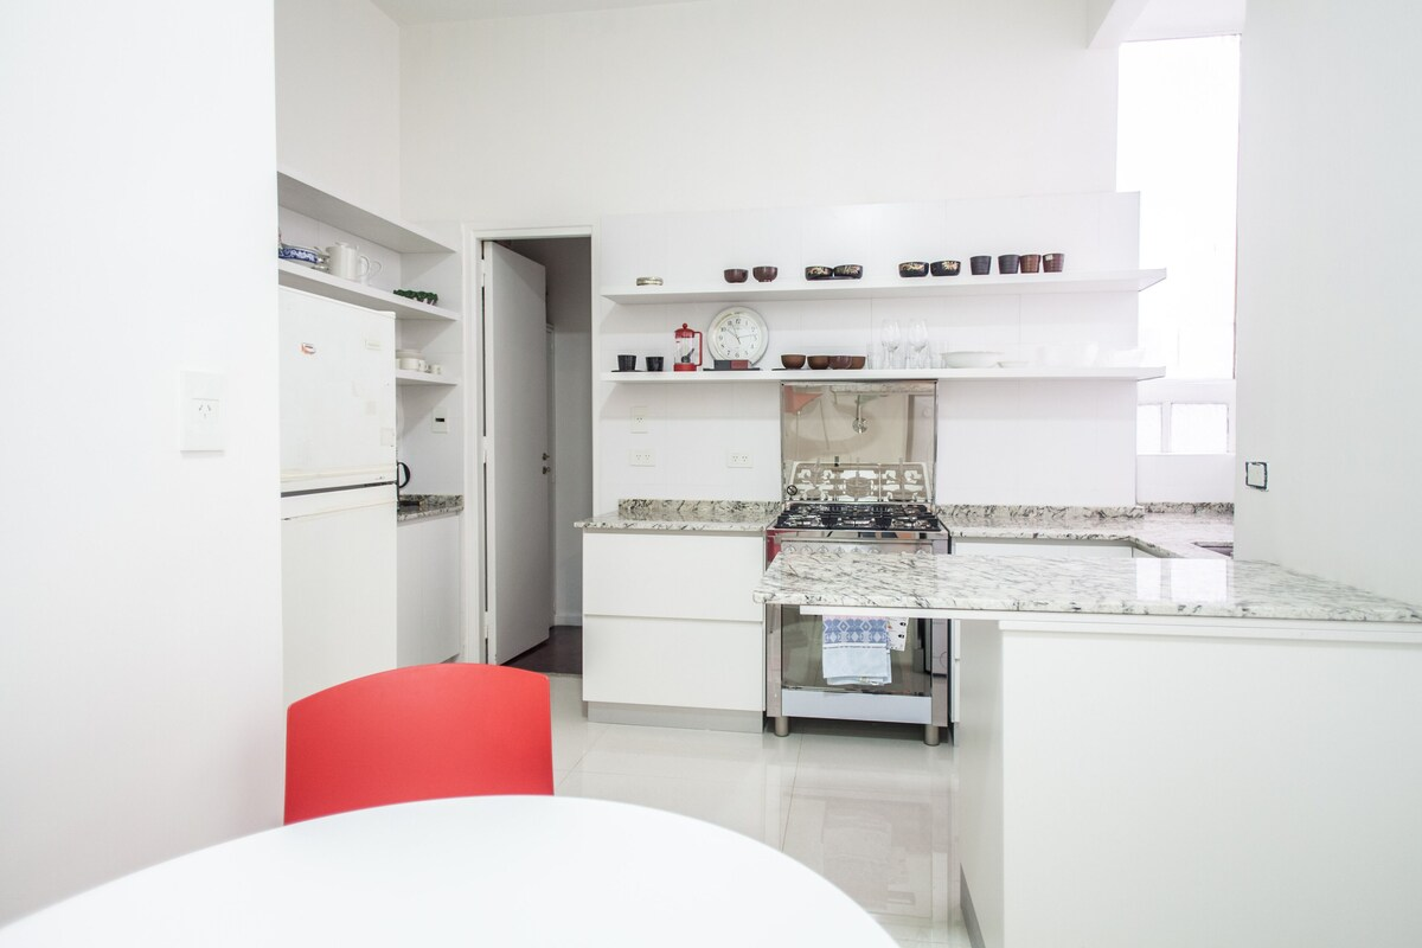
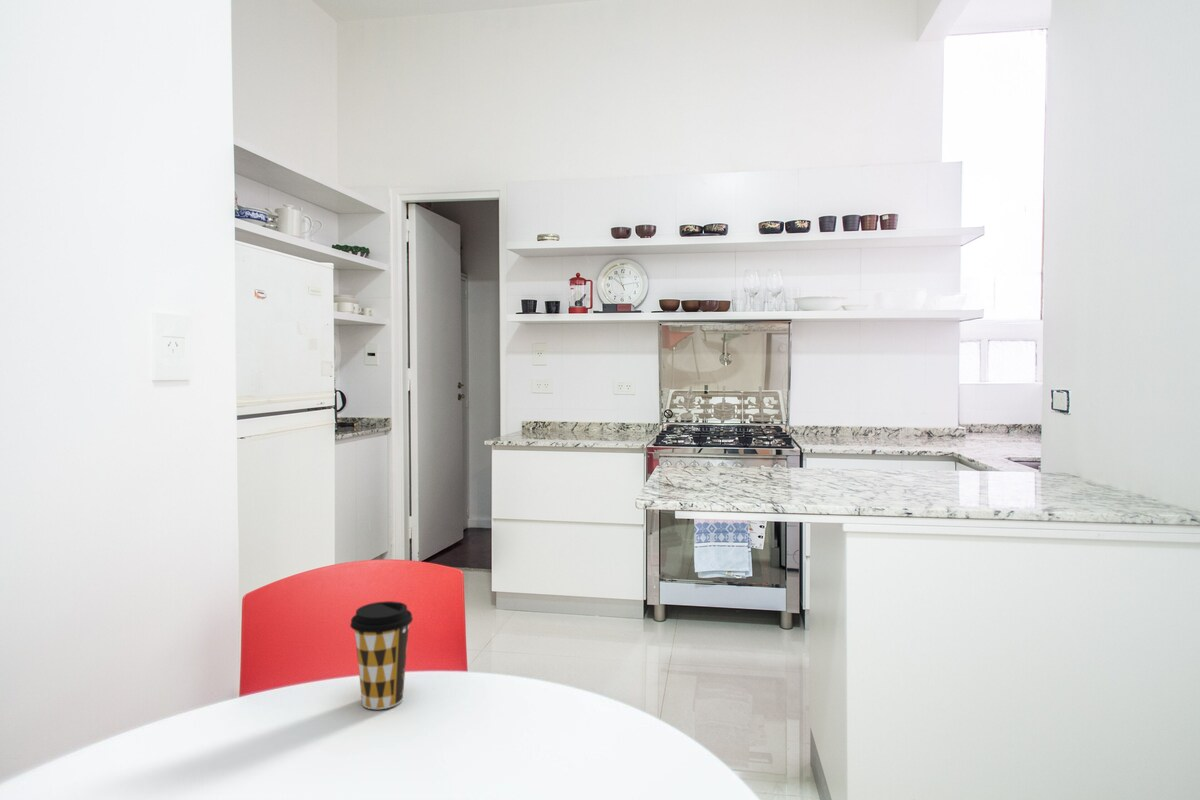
+ coffee cup [349,600,414,710]
